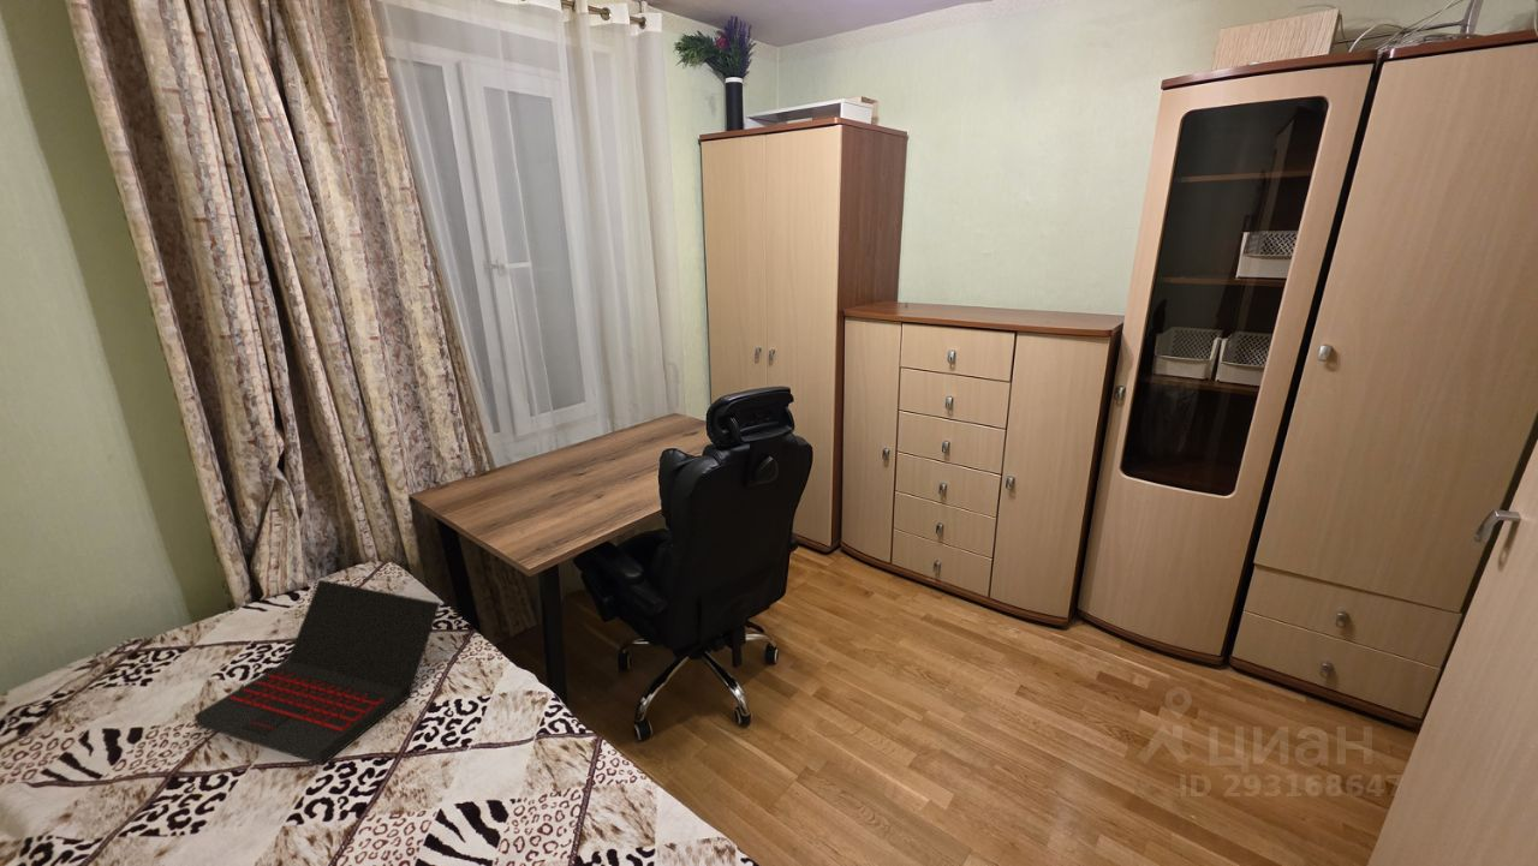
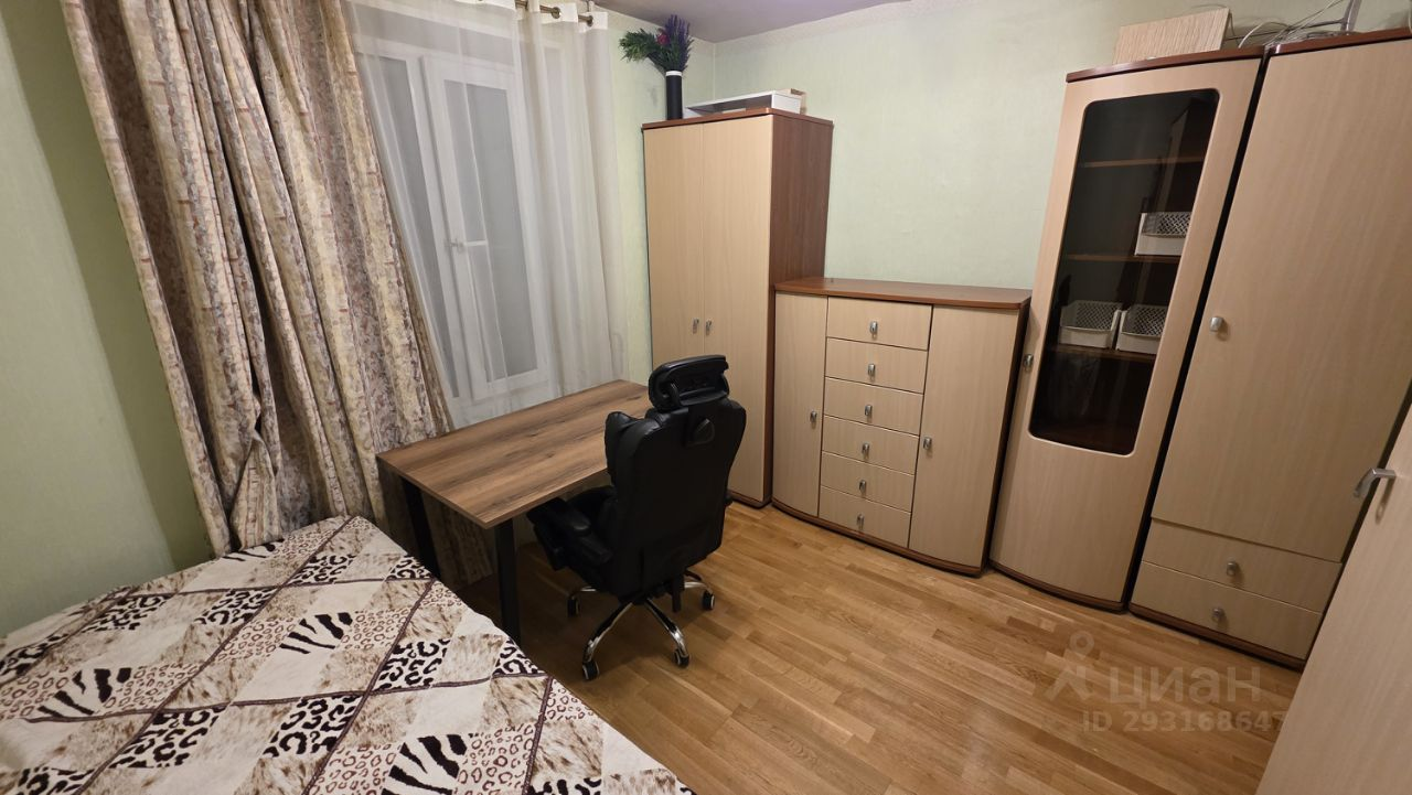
- laptop [193,579,441,766]
